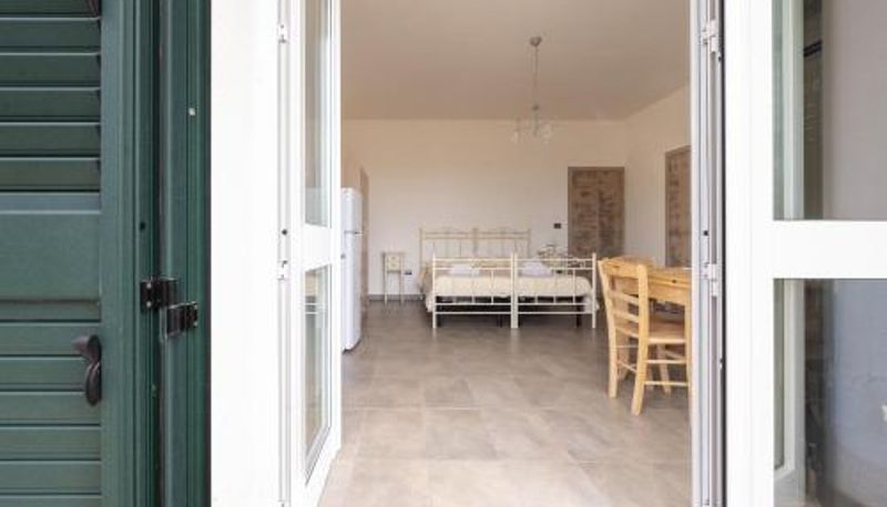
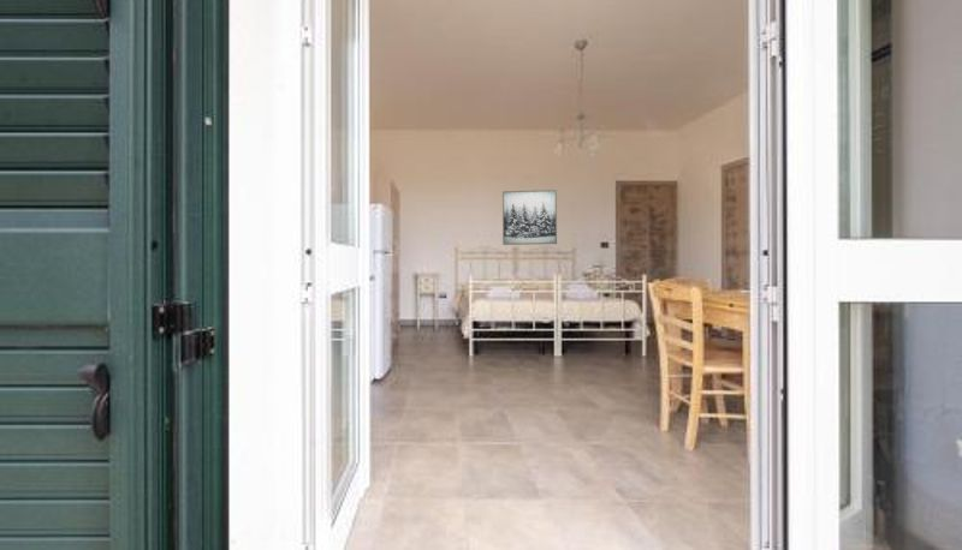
+ wall art [501,189,558,246]
